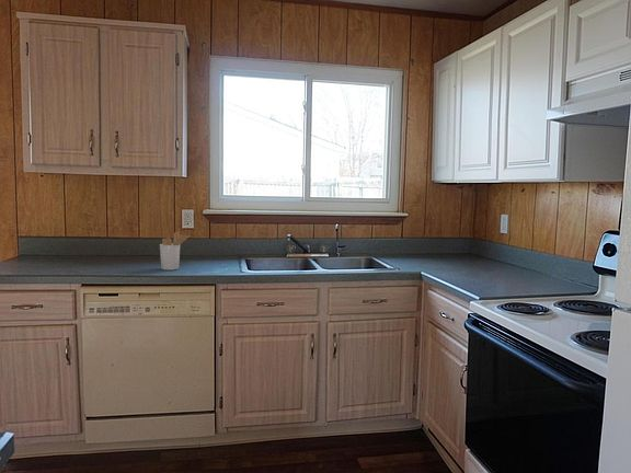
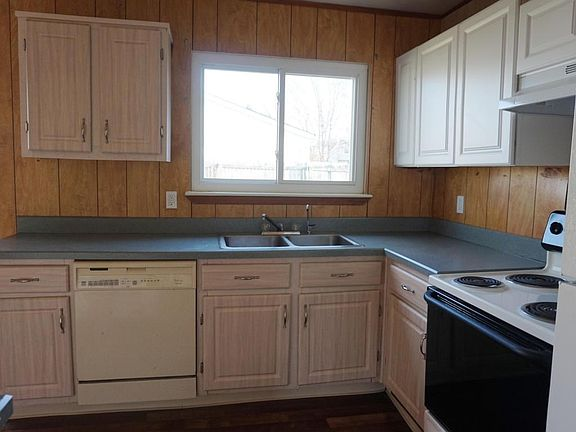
- utensil holder [159,231,191,272]
